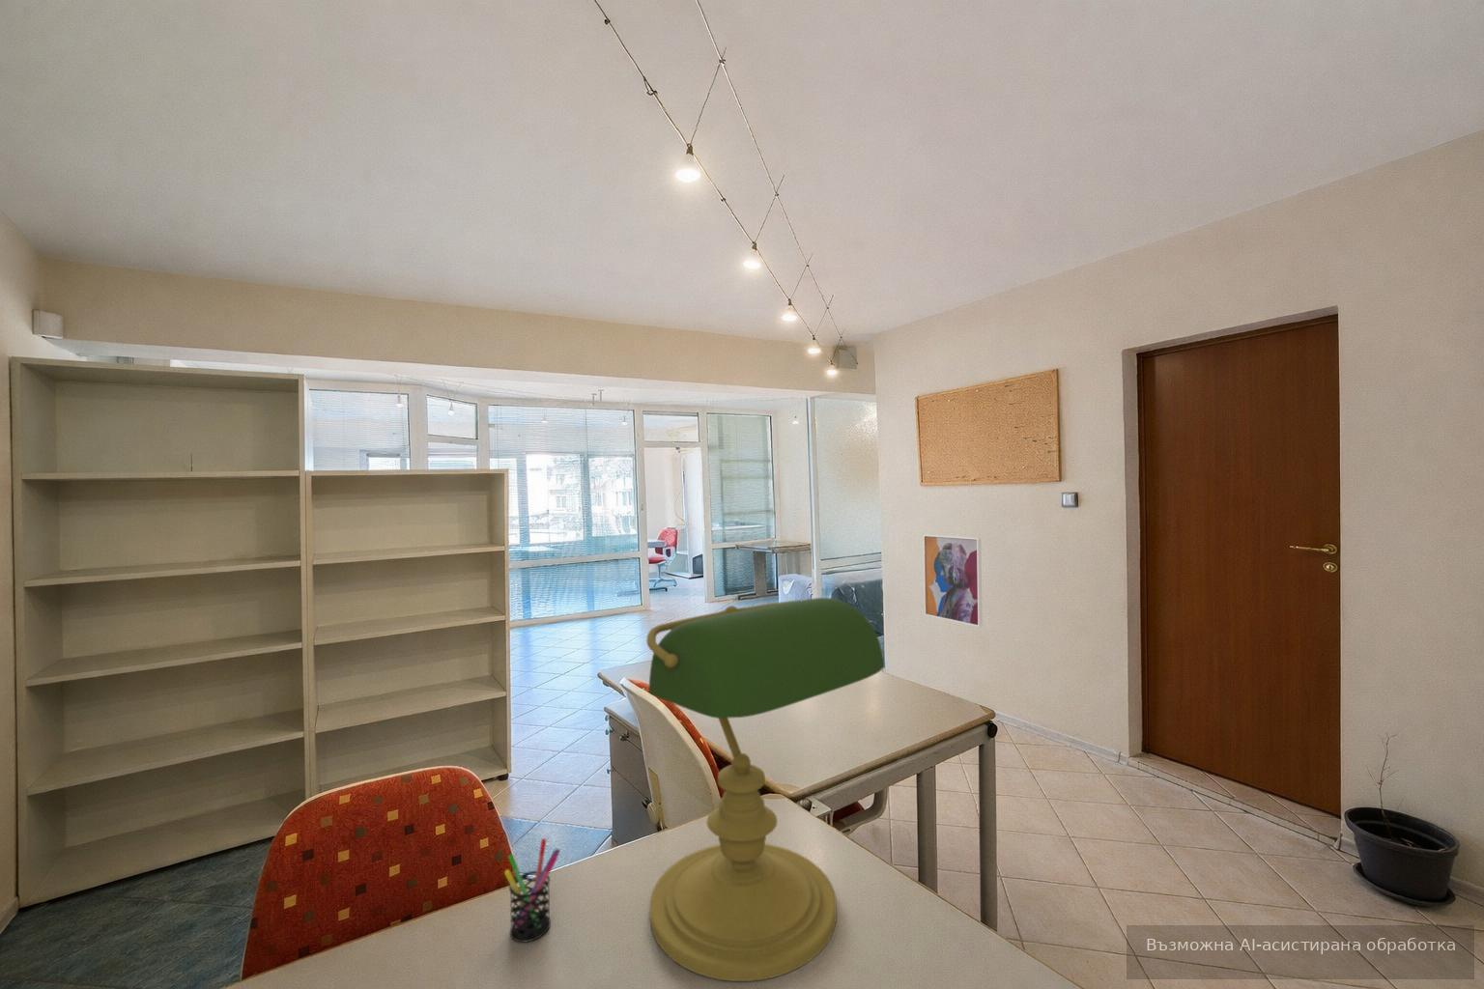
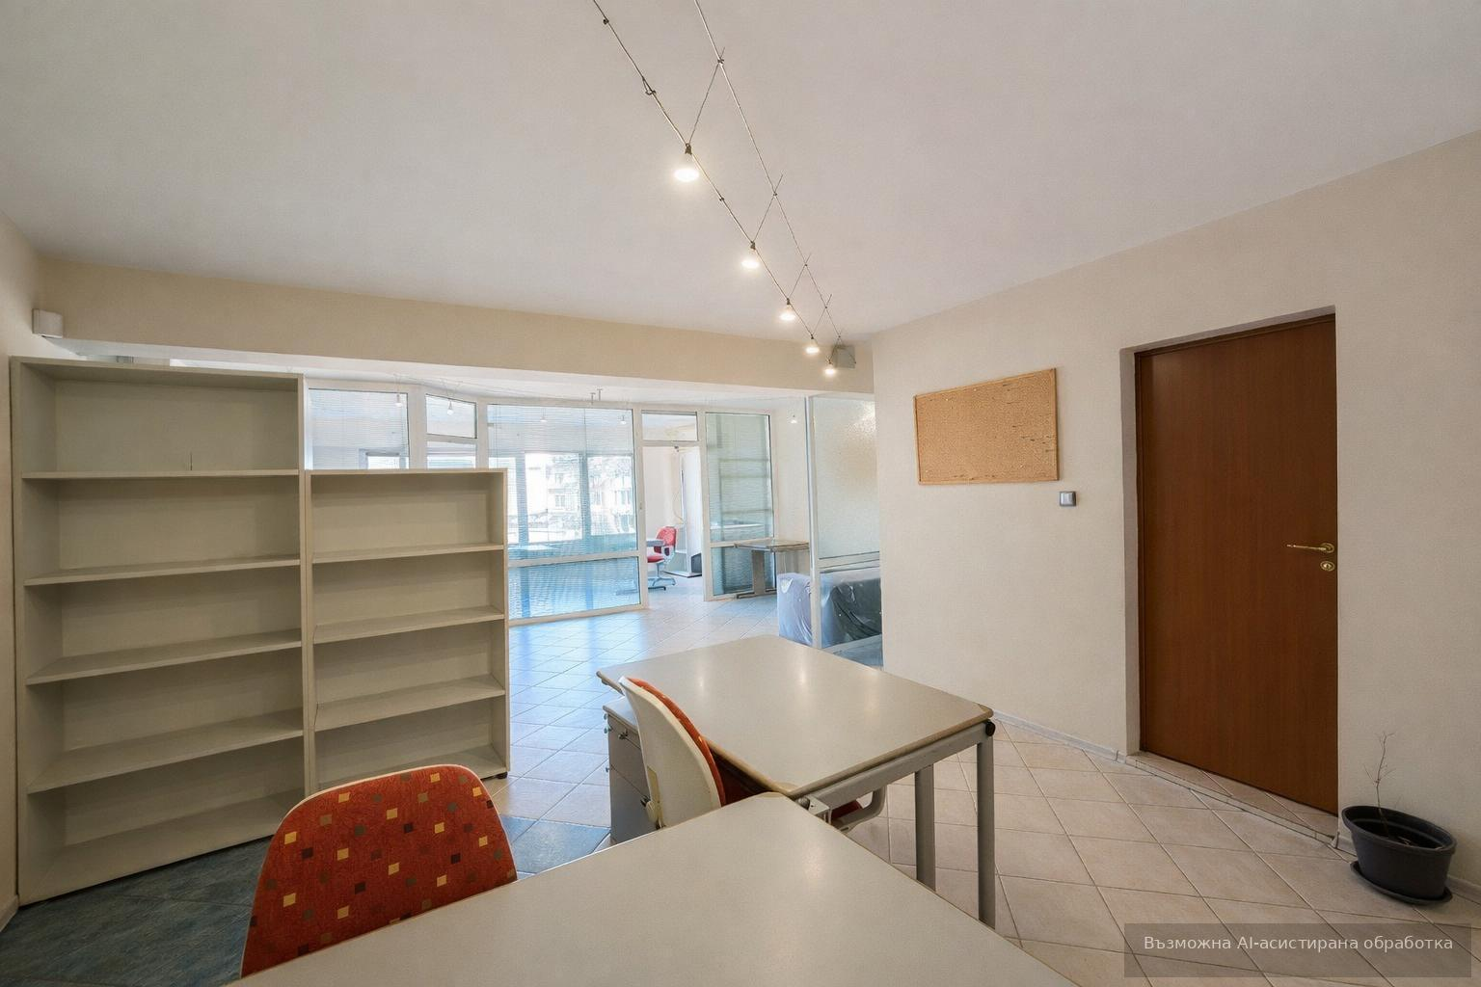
- pen holder [504,838,561,943]
- desk lamp [645,597,886,982]
- wall art [923,534,984,628]
